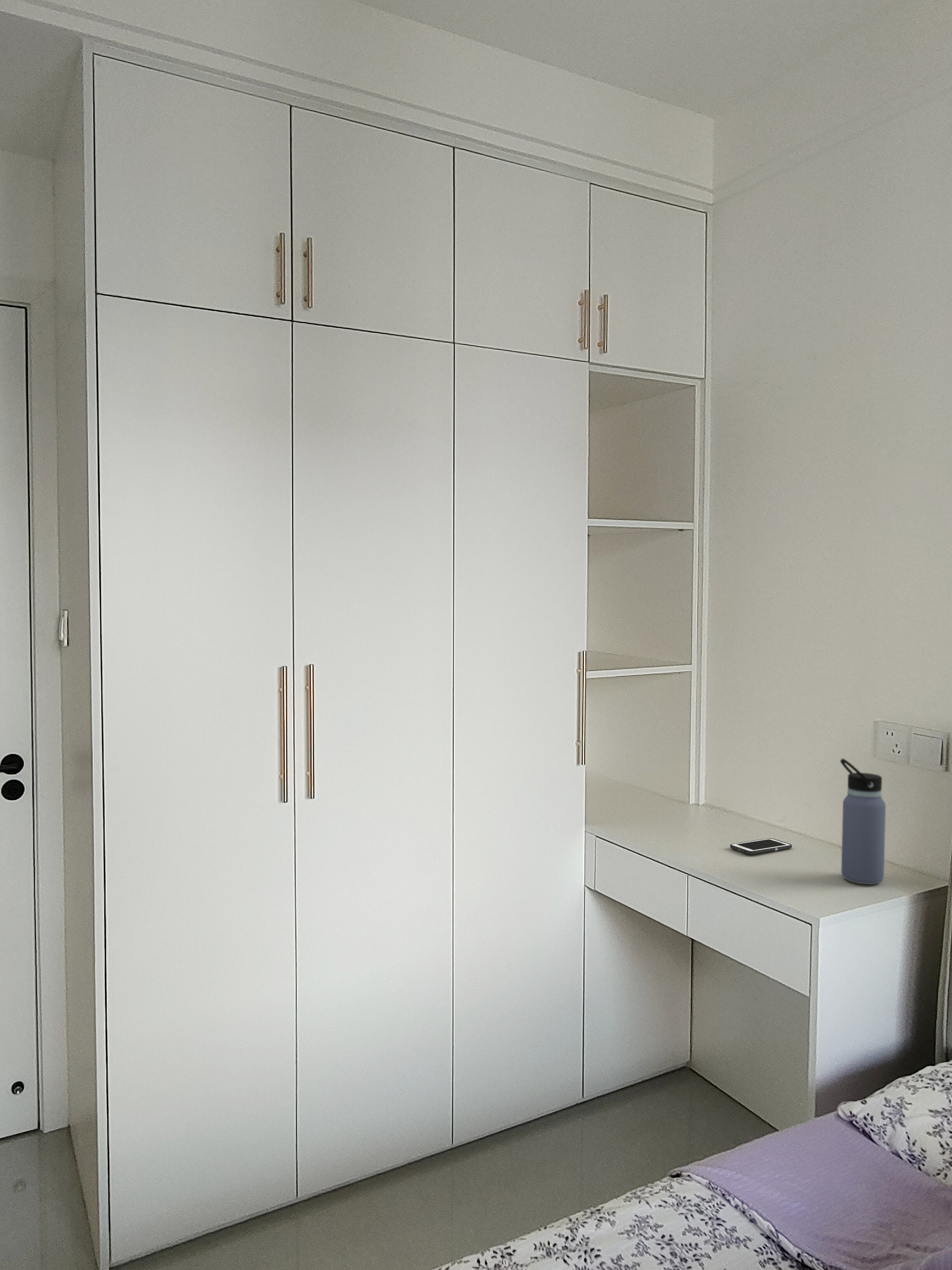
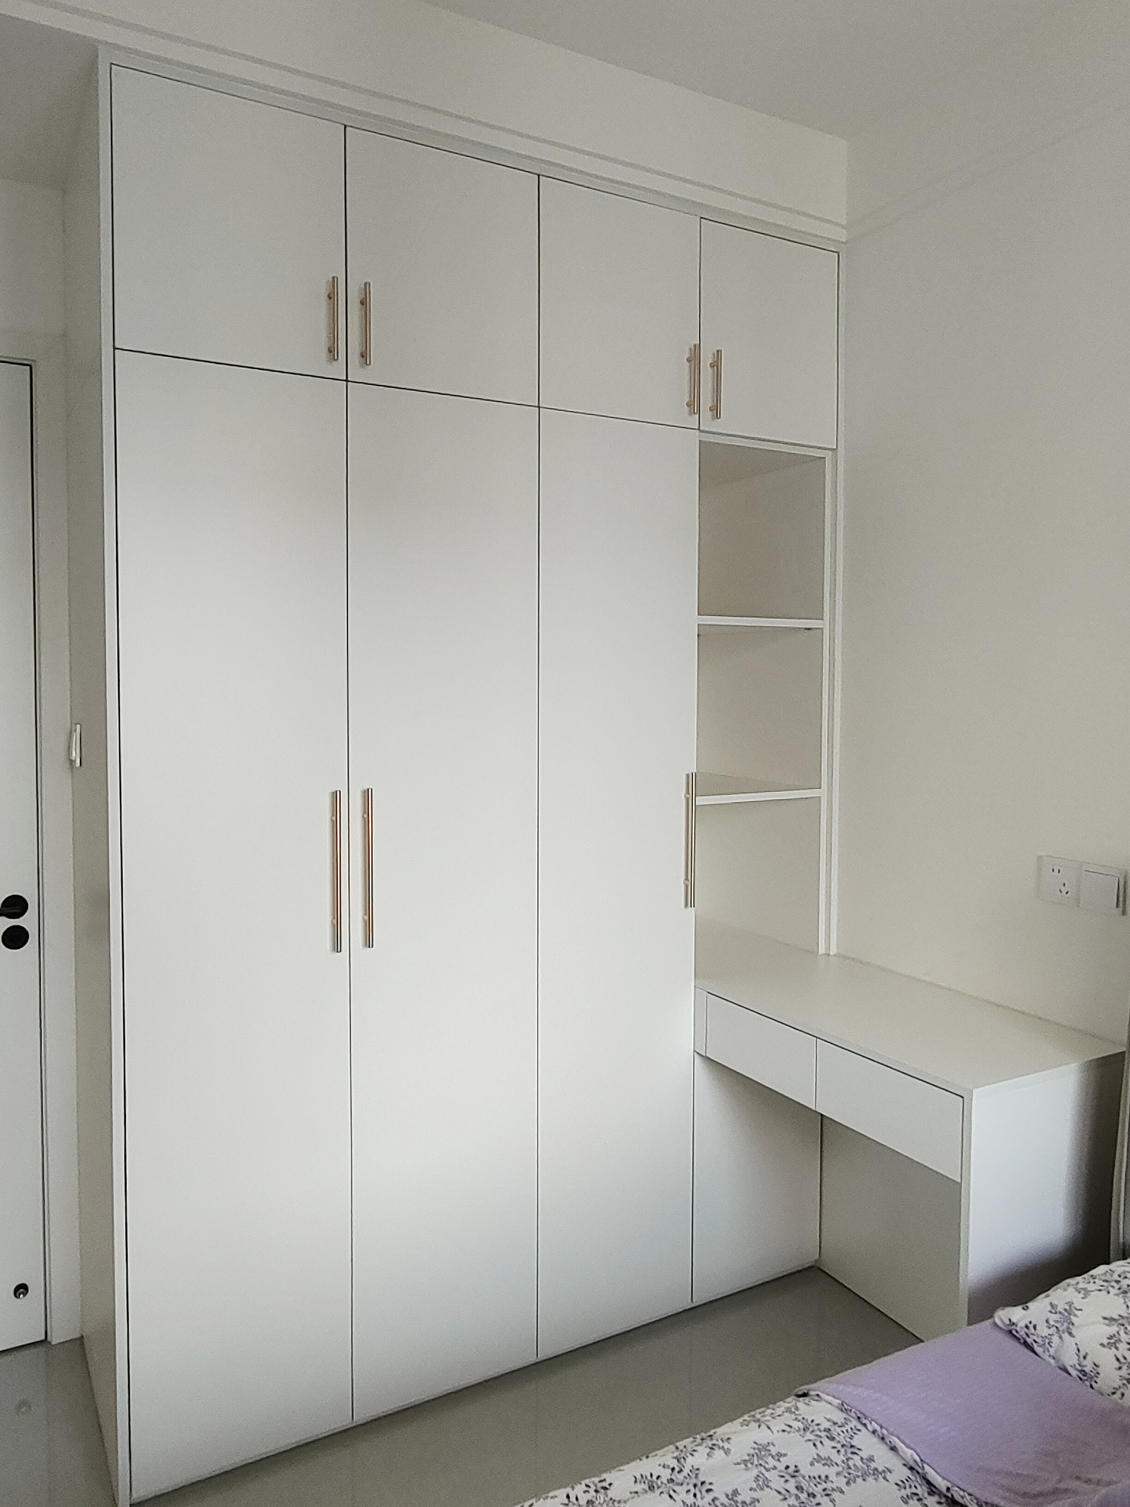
- cell phone [730,838,792,855]
- water bottle [840,758,886,884]
